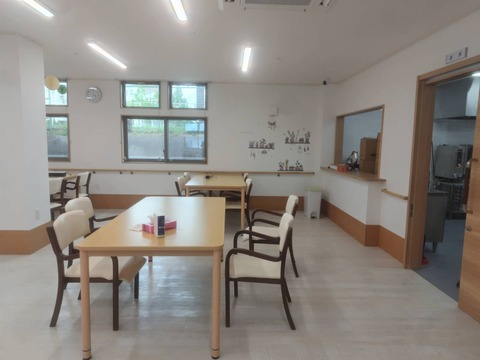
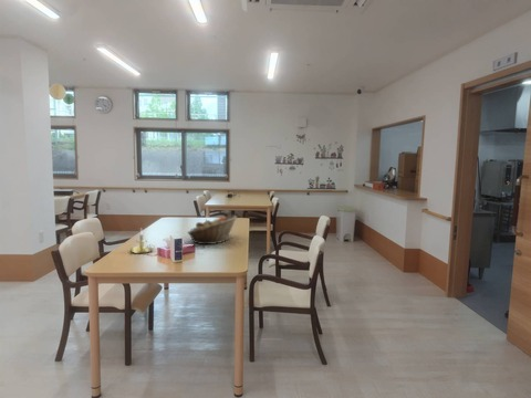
+ candle holder [128,228,157,254]
+ fruit basket [186,214,238,245]
